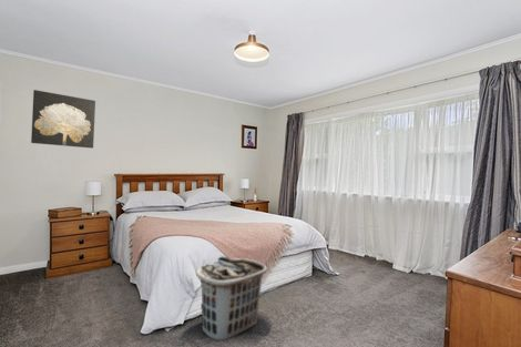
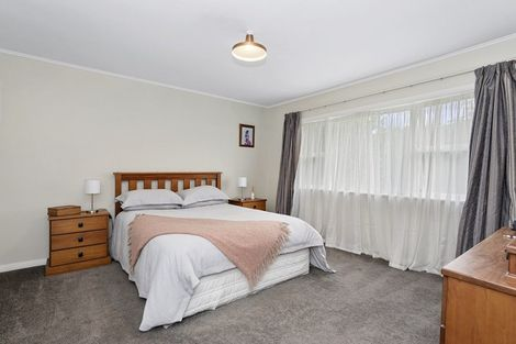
- clothes hamper [195,256,268,341]
- wall art [30,89,96,149]
